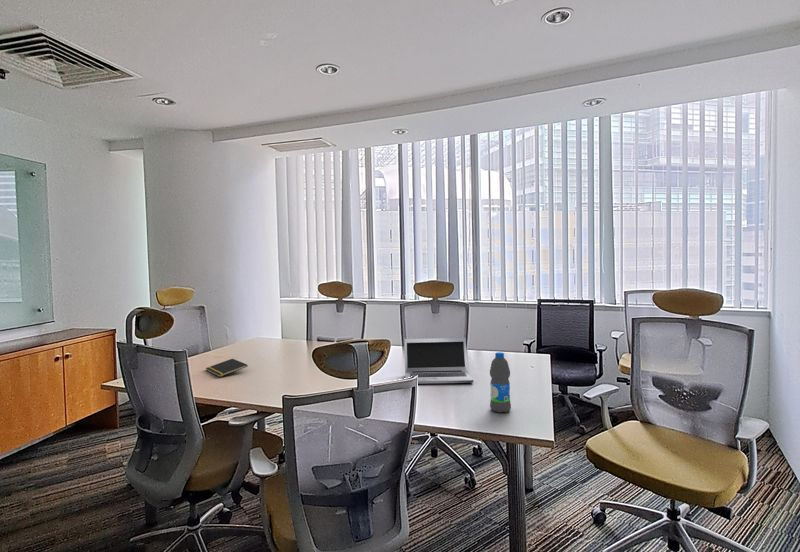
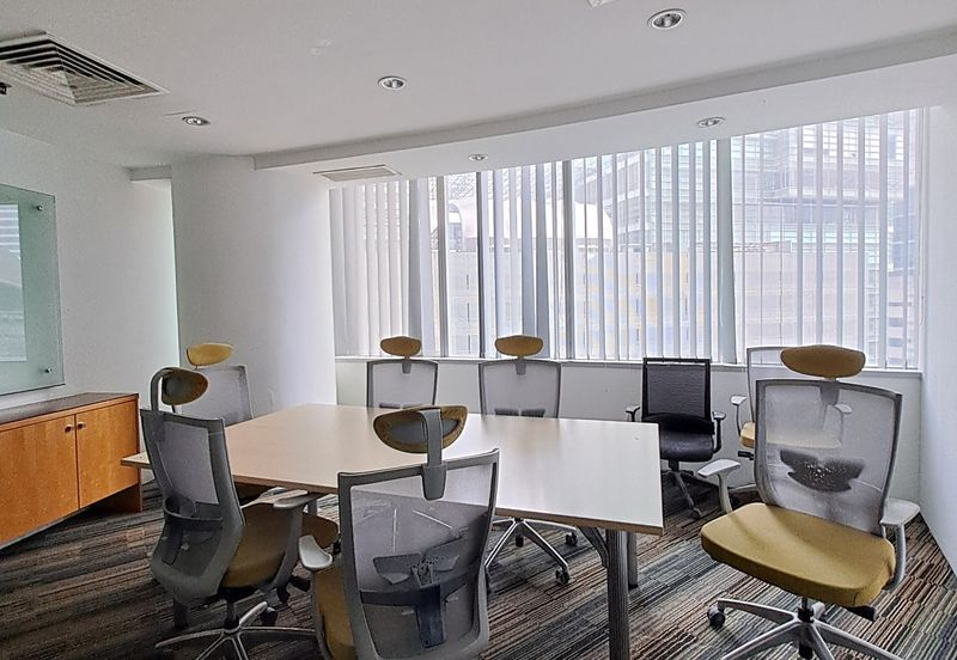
- water bottle [489,351,512,414]
- laptop [404,337,474,385]
- notepad [205,358,248,378]
